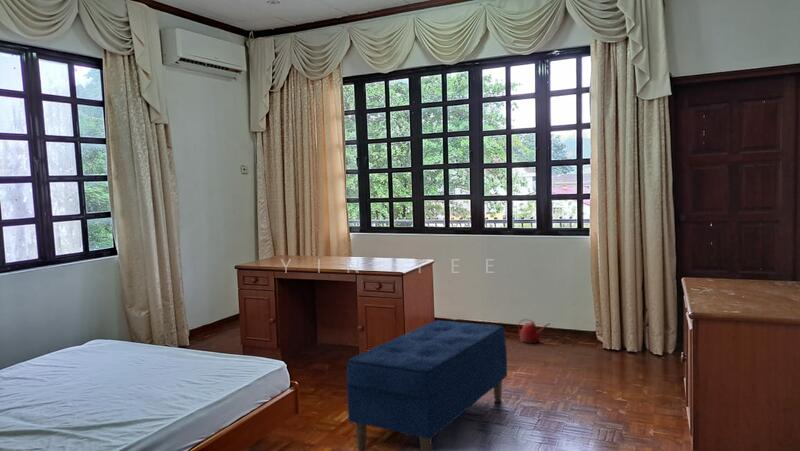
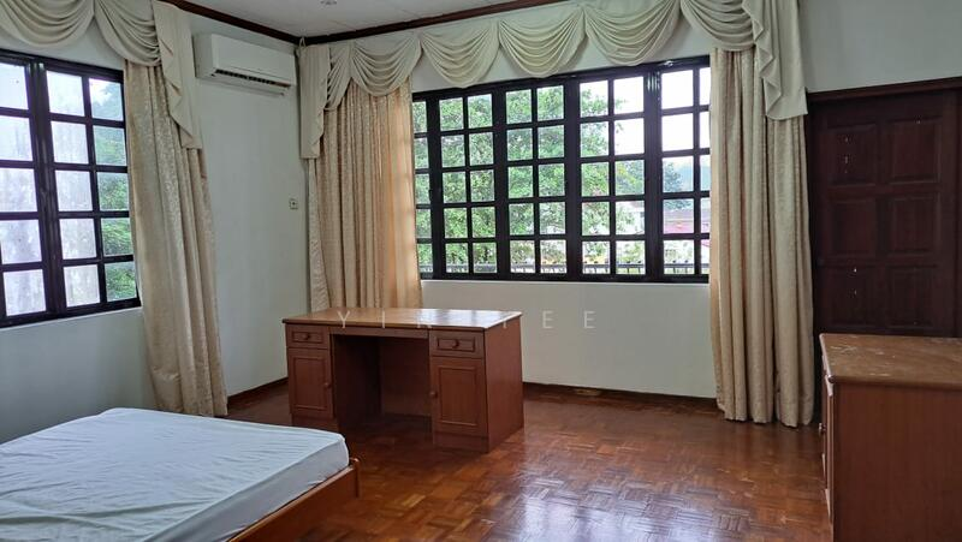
- watering can [517,318,552,344]
- bench [346,319,508,451]
